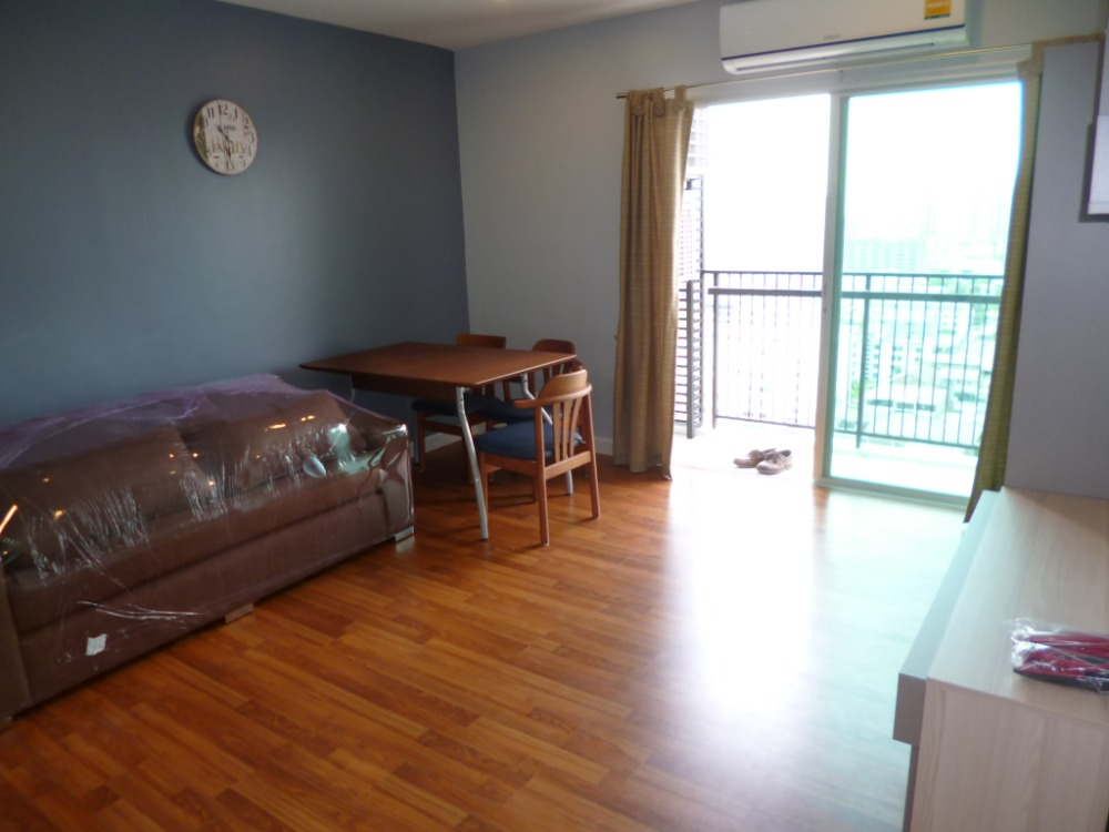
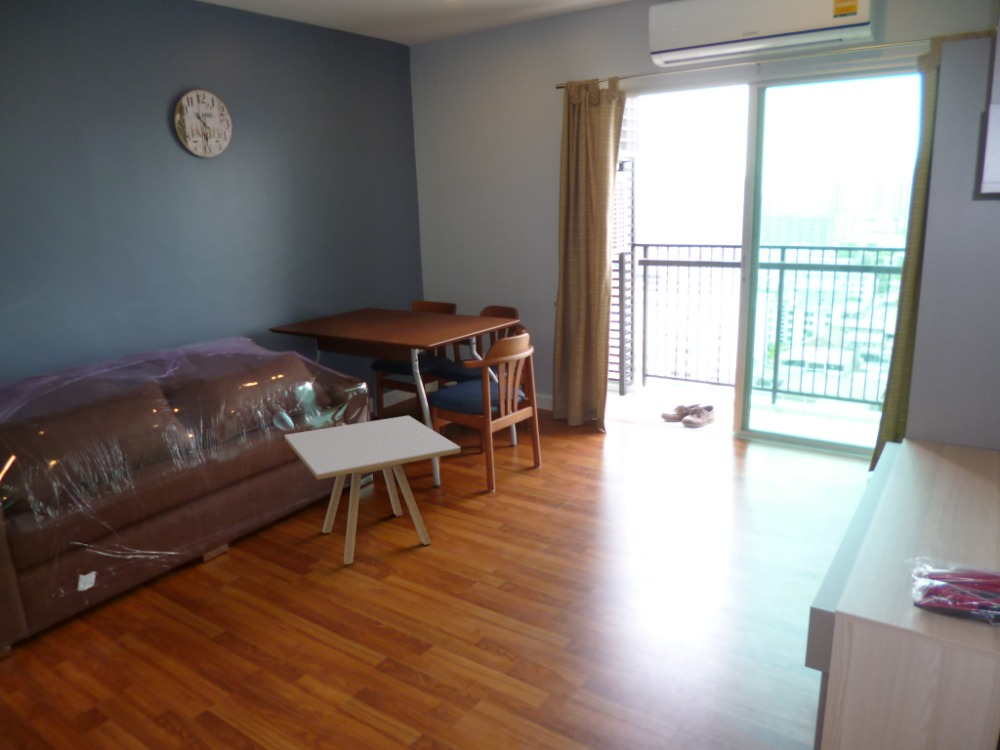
+ side table [284,415,461,566]
